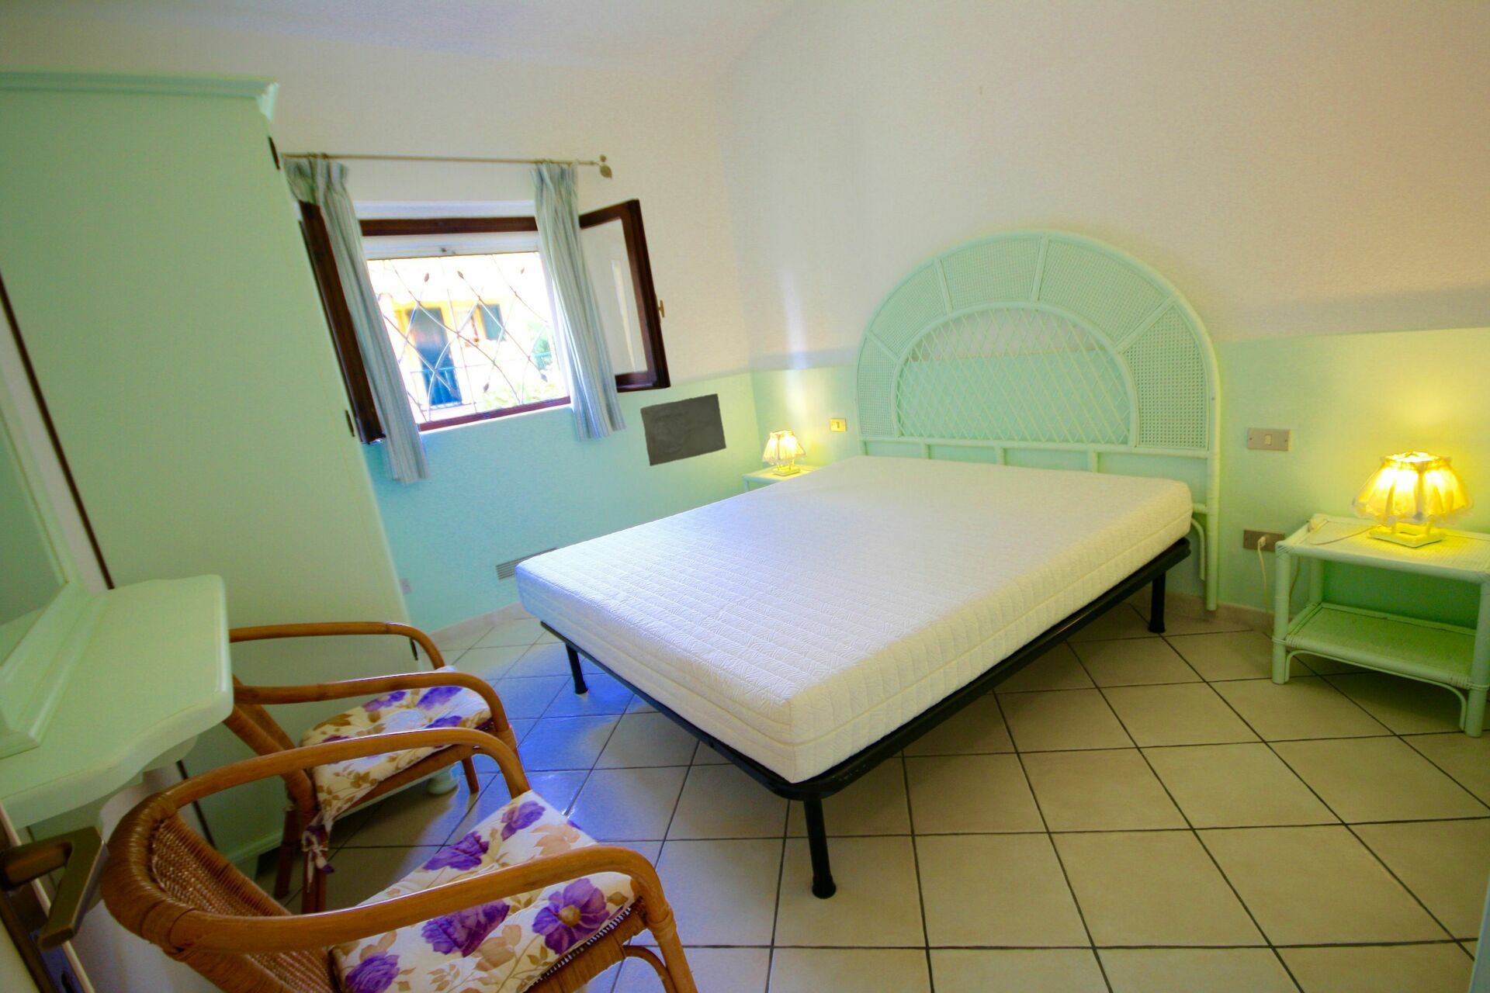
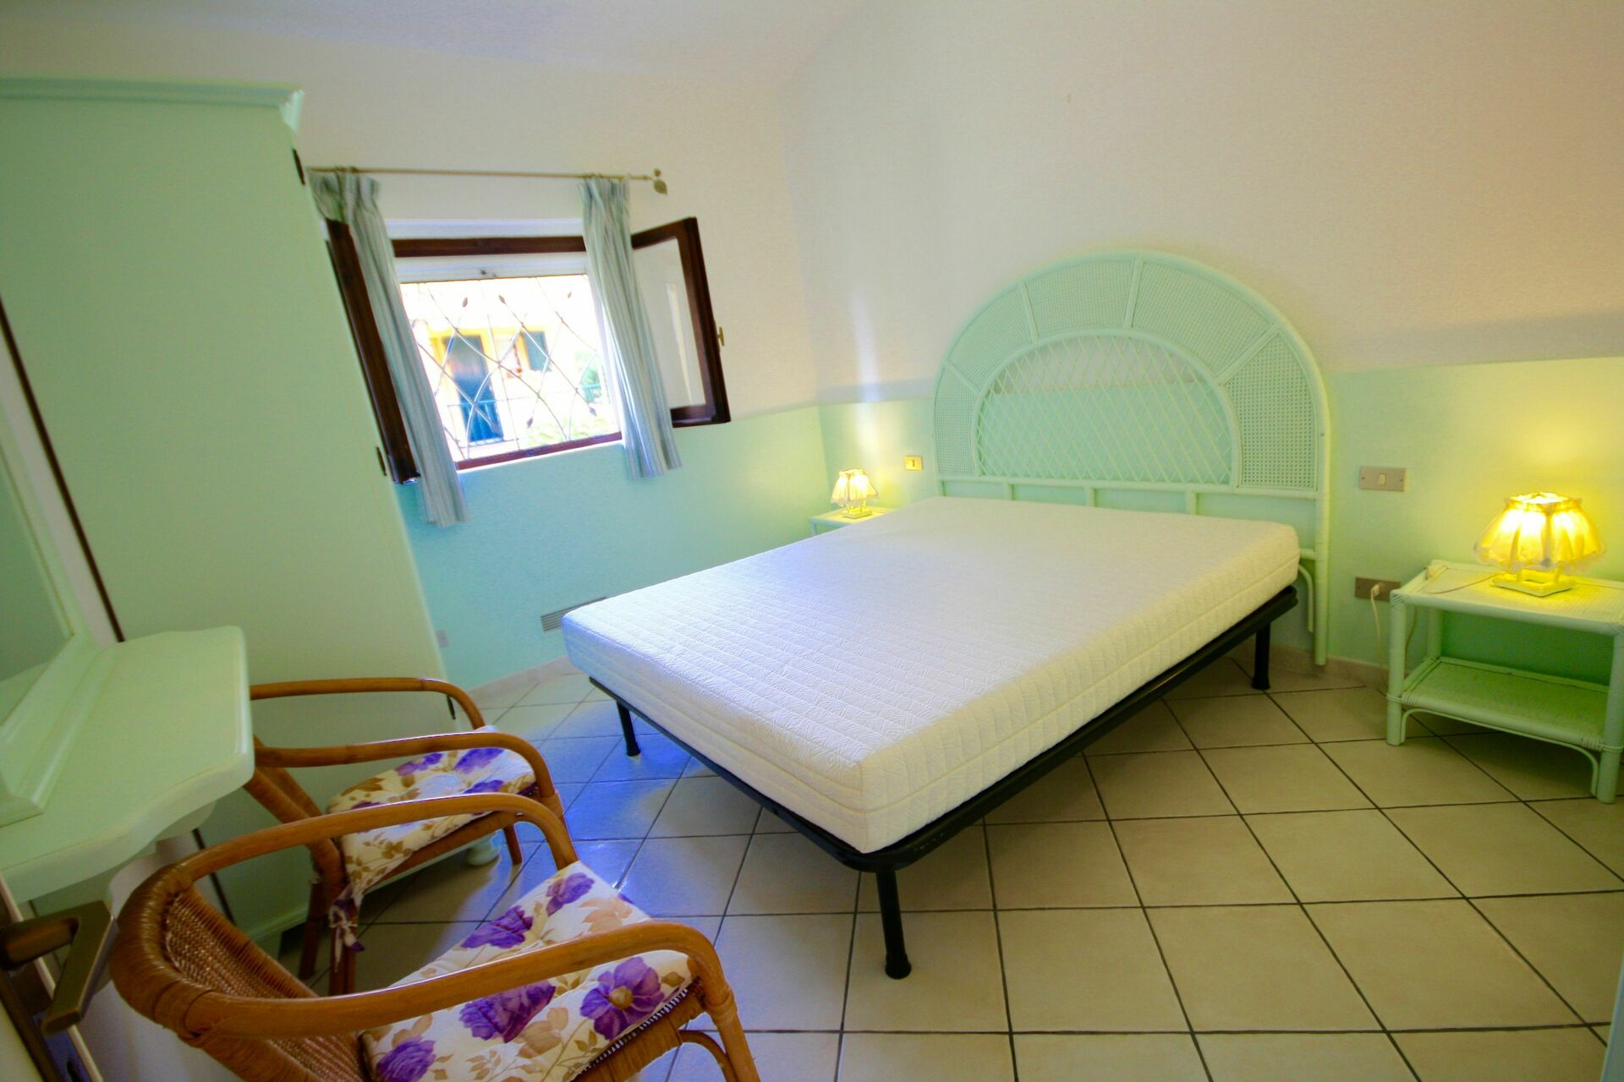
- stone relief [640,392,727,467]
